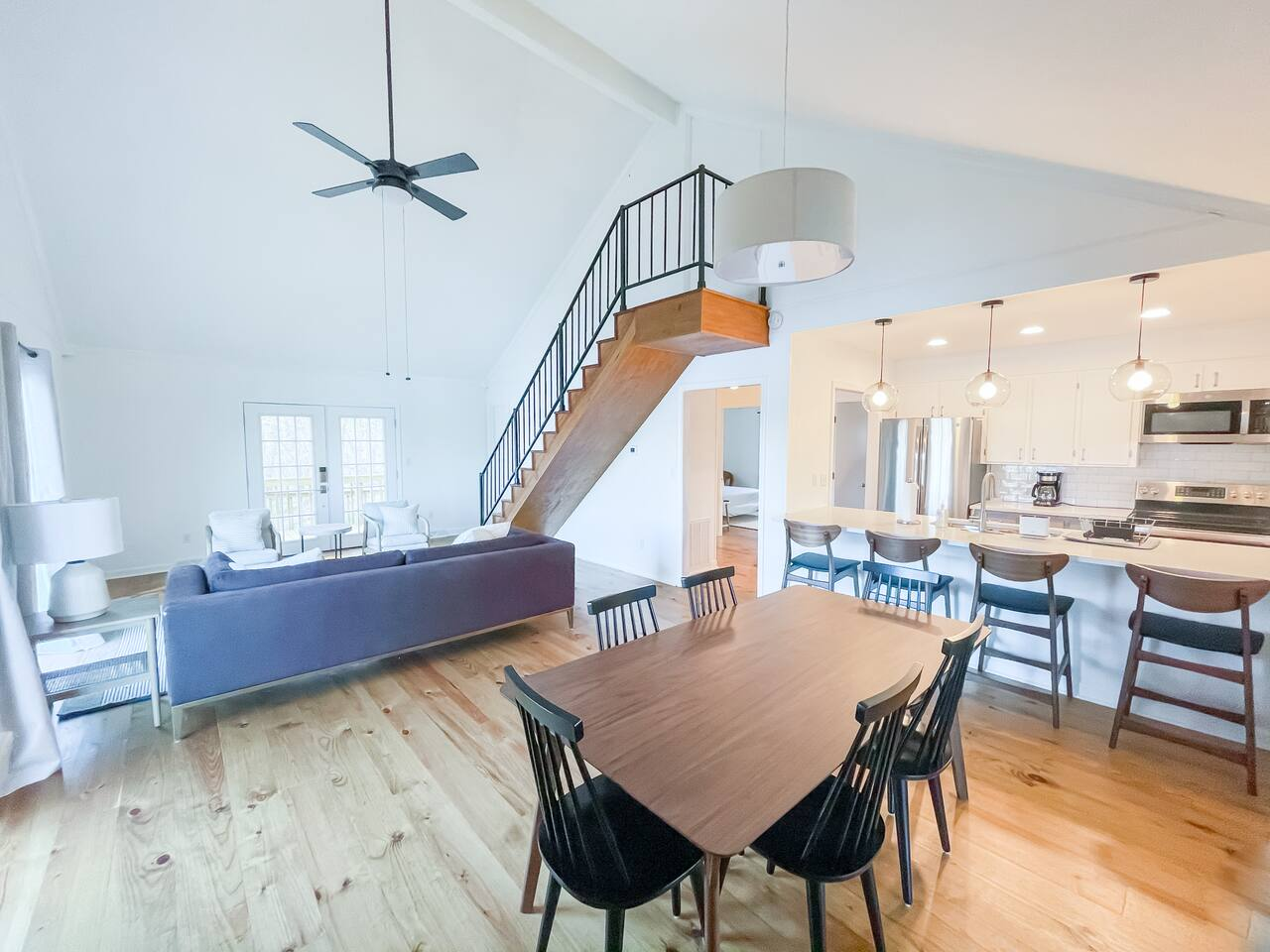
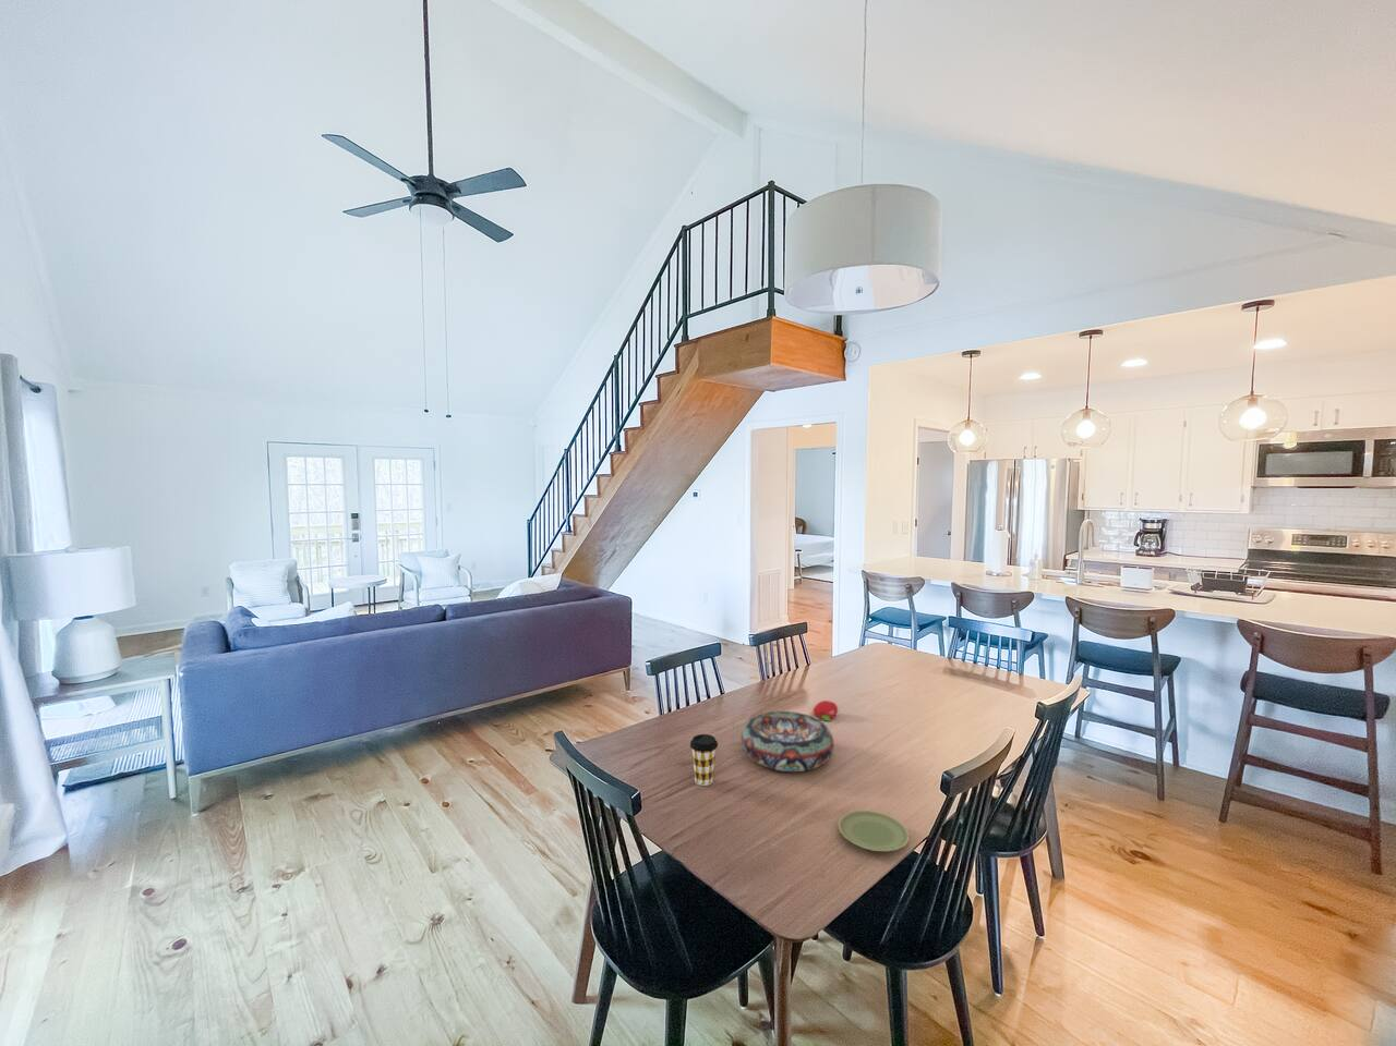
+ fruit [811,700,839,721]
+ decorative bowl [741,711,835,772]
+ plate [838,810,910,852]
+ coffee cup [689,733,719,787]
